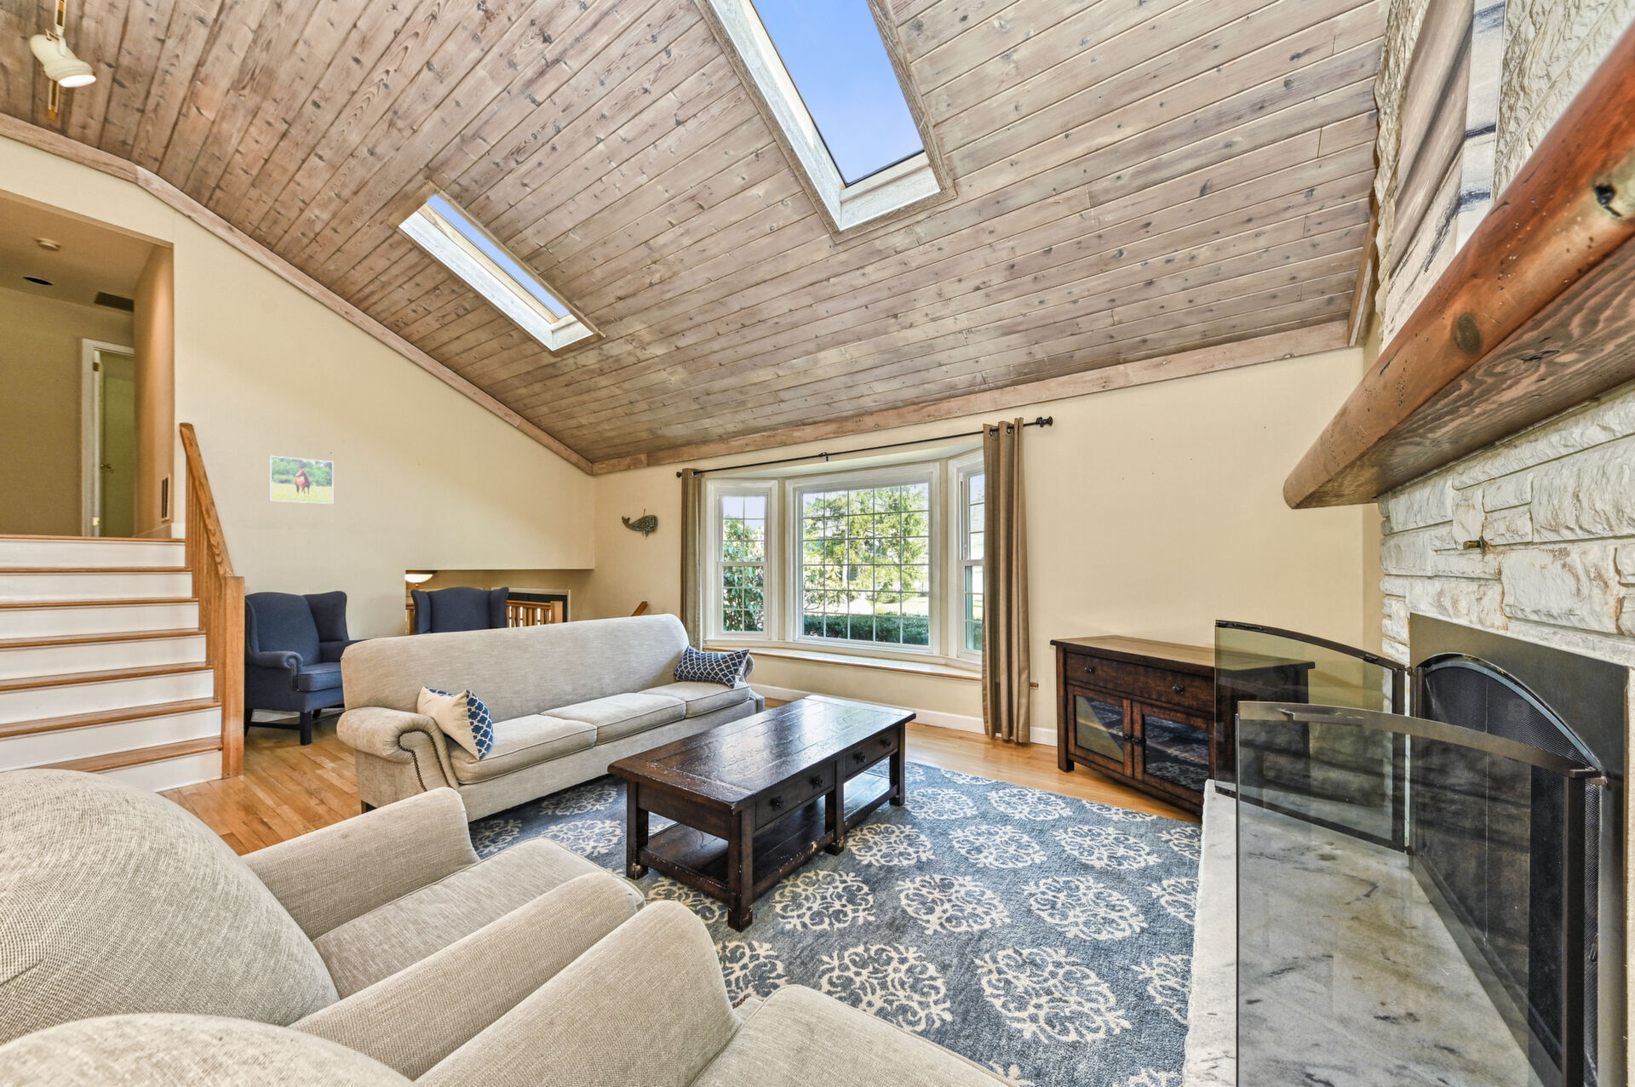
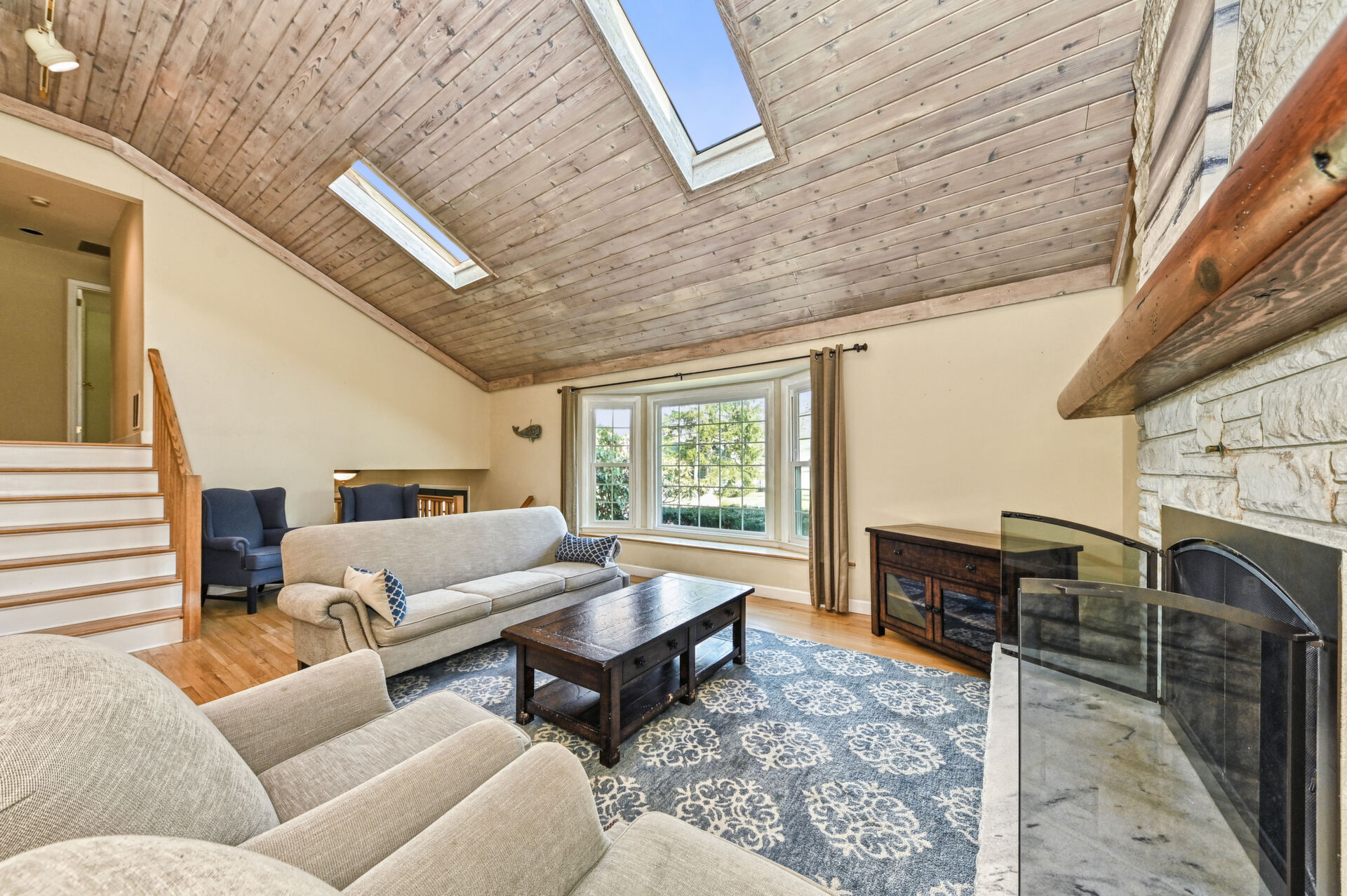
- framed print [268,455,335,505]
